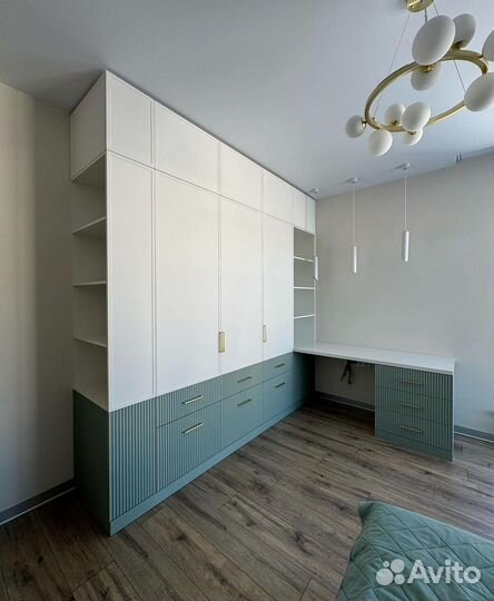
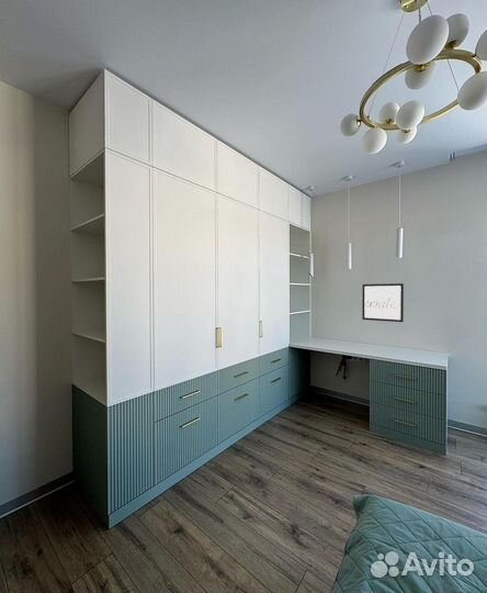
+ wall art [361,282,405,323]
